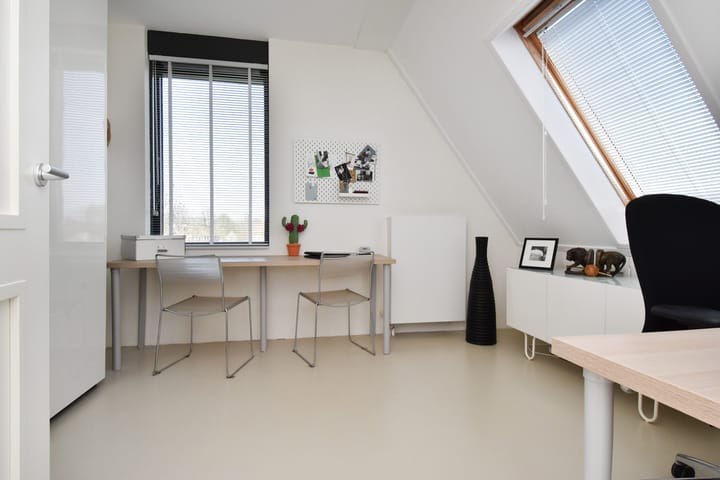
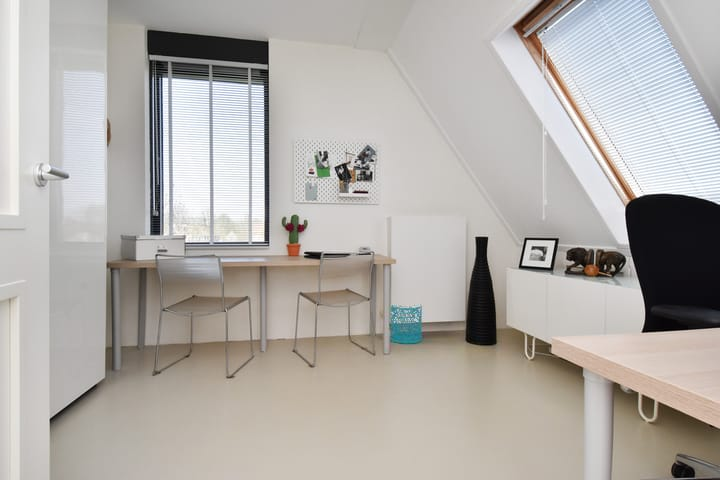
+ wastebasket [389,304,423,344]
